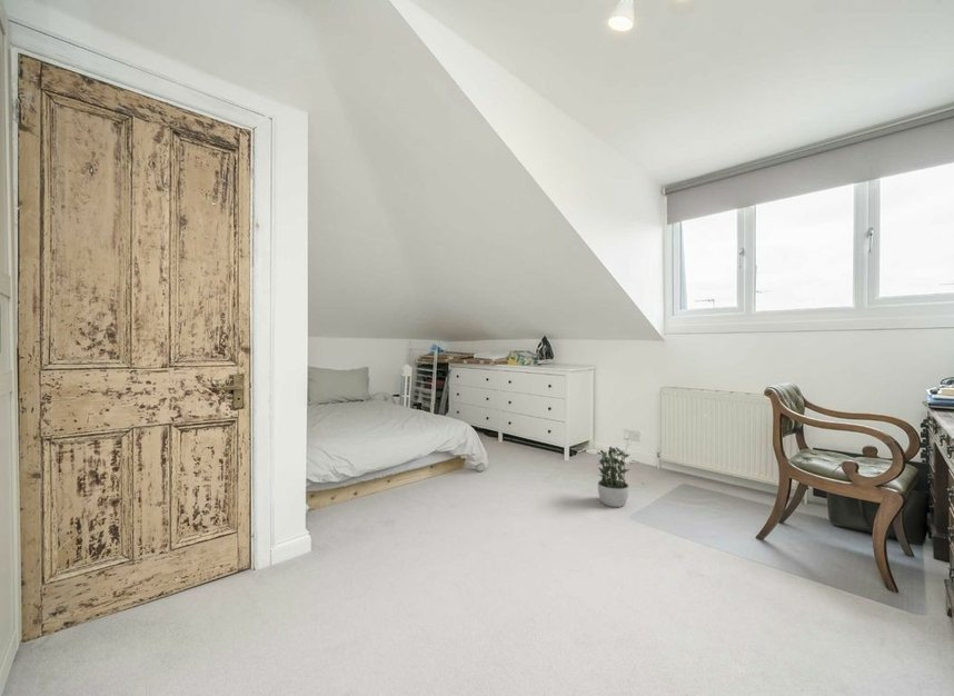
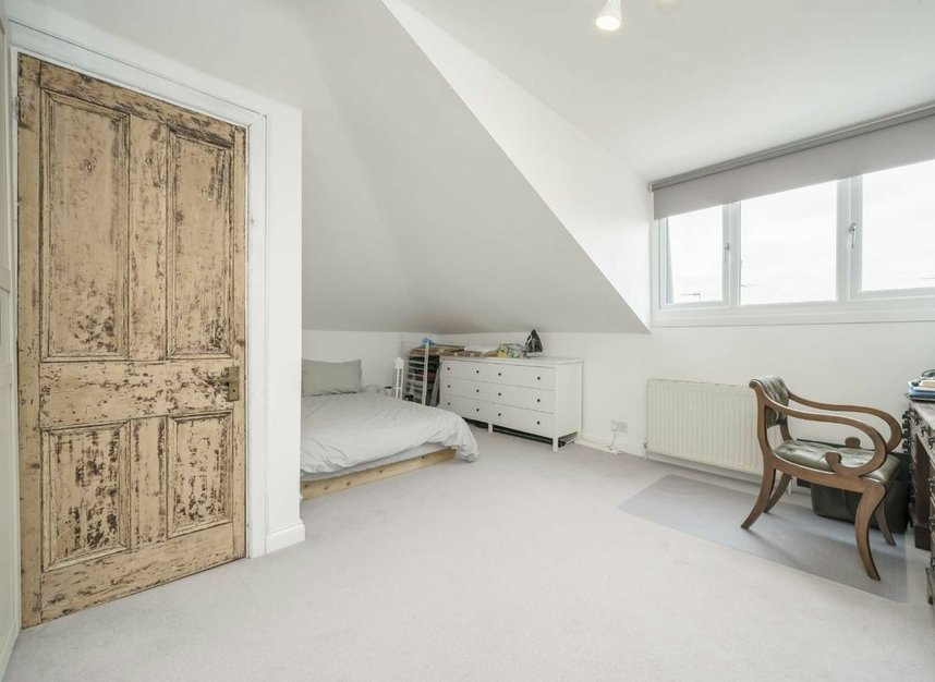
- potted plant [596,446,630,508]
